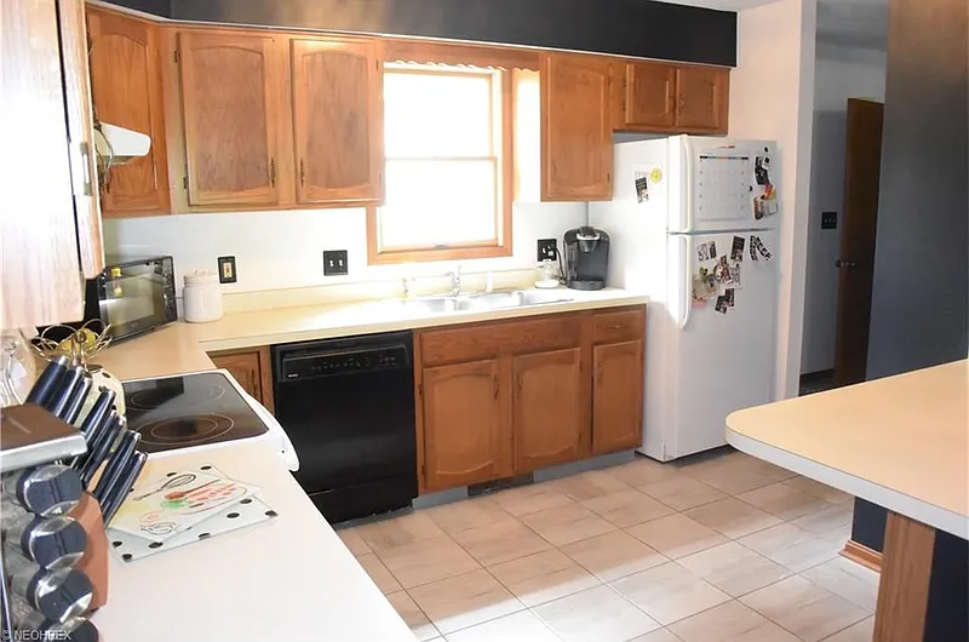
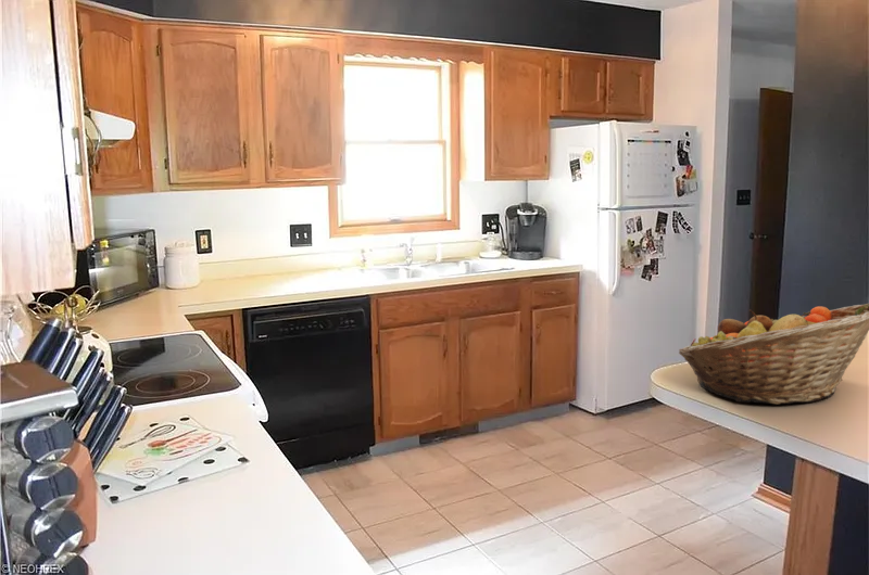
+ fruit basket [678,303,869,406]
